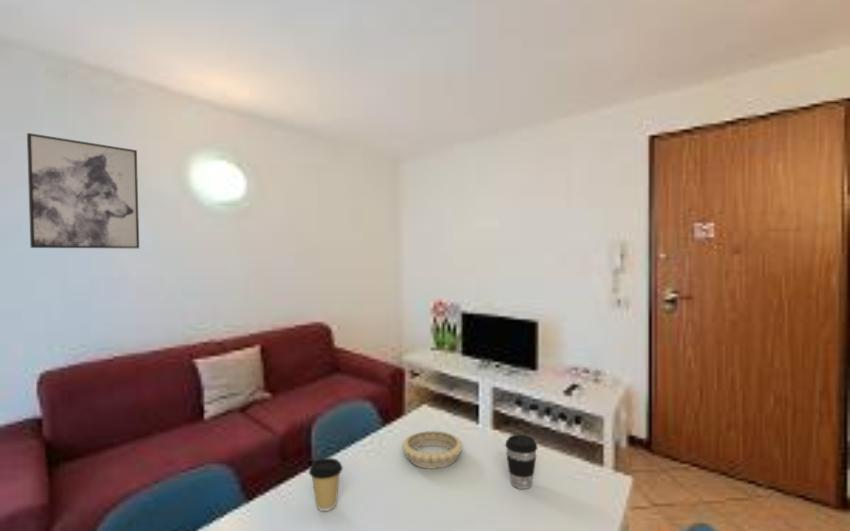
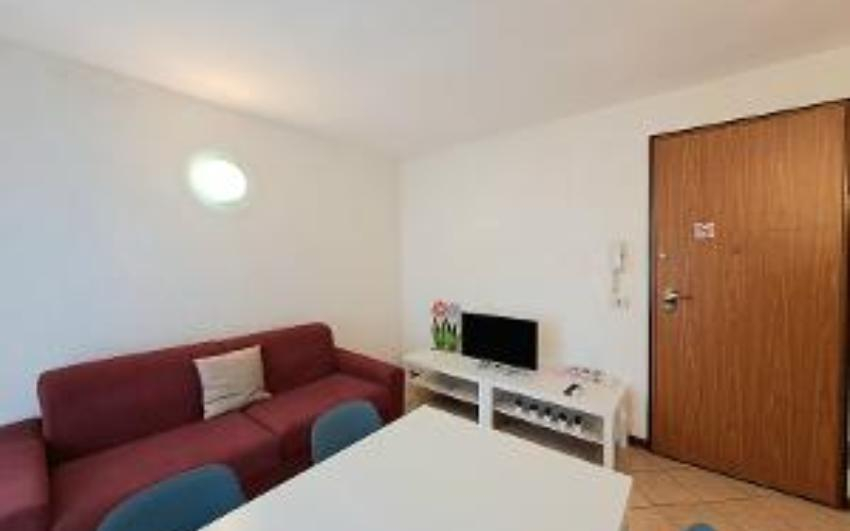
- coffee cup [308,457,344,512]
- wall art [26,132,140,249]
- coffee cup [504,434,538,490]
- decorative bowl [401,430,464,470]
